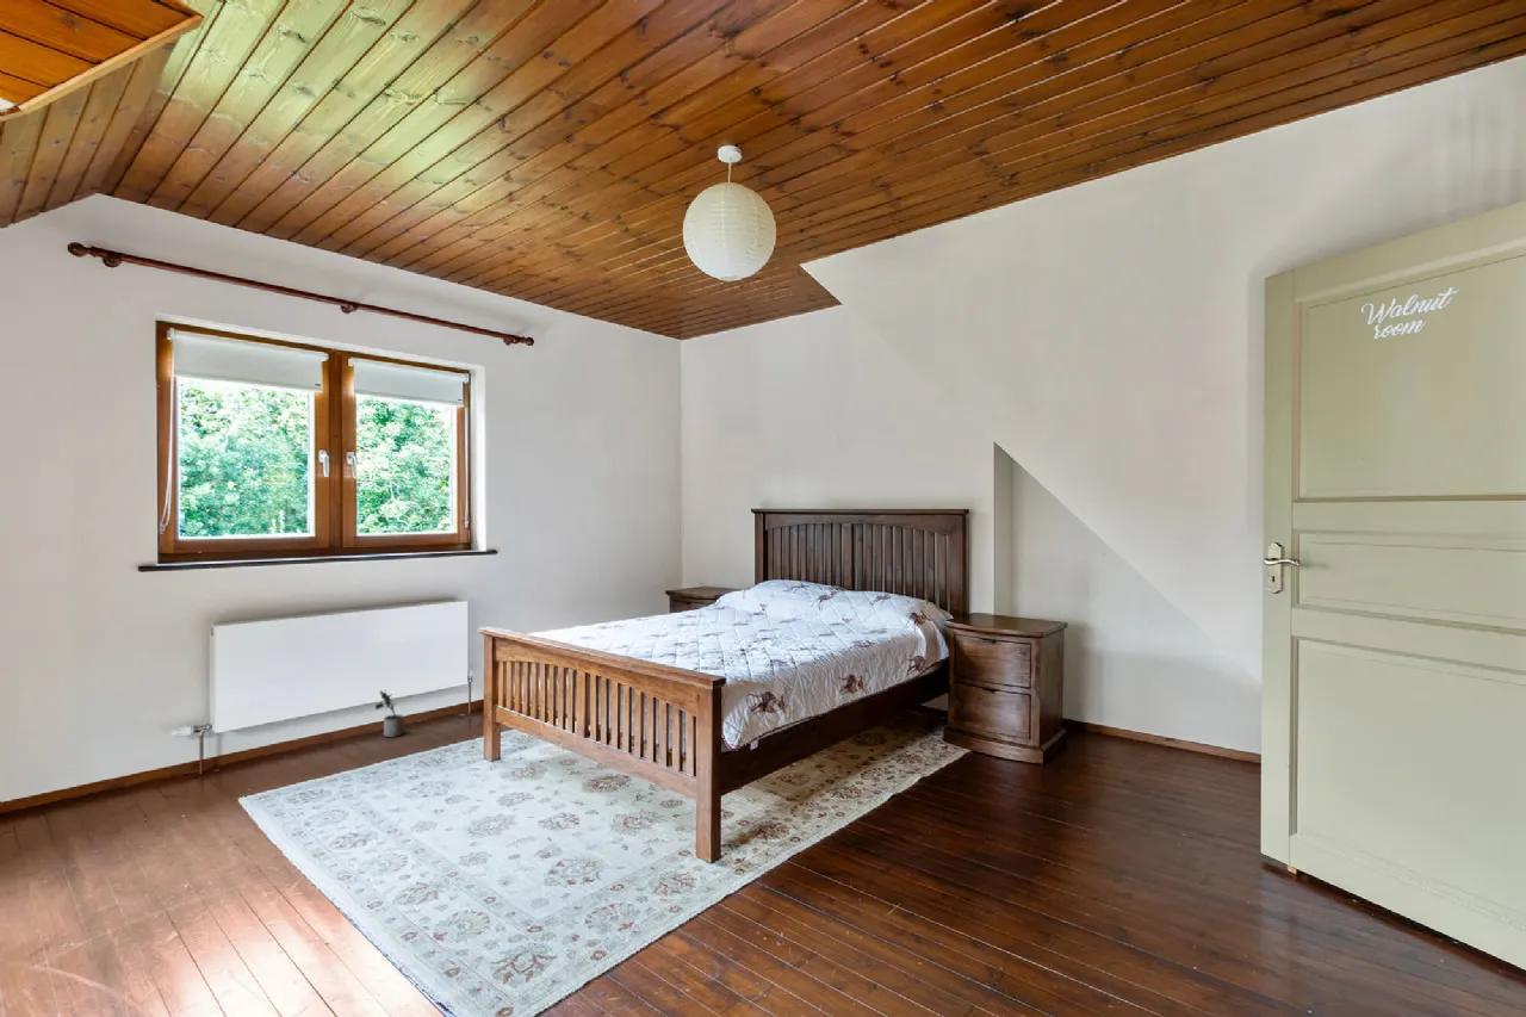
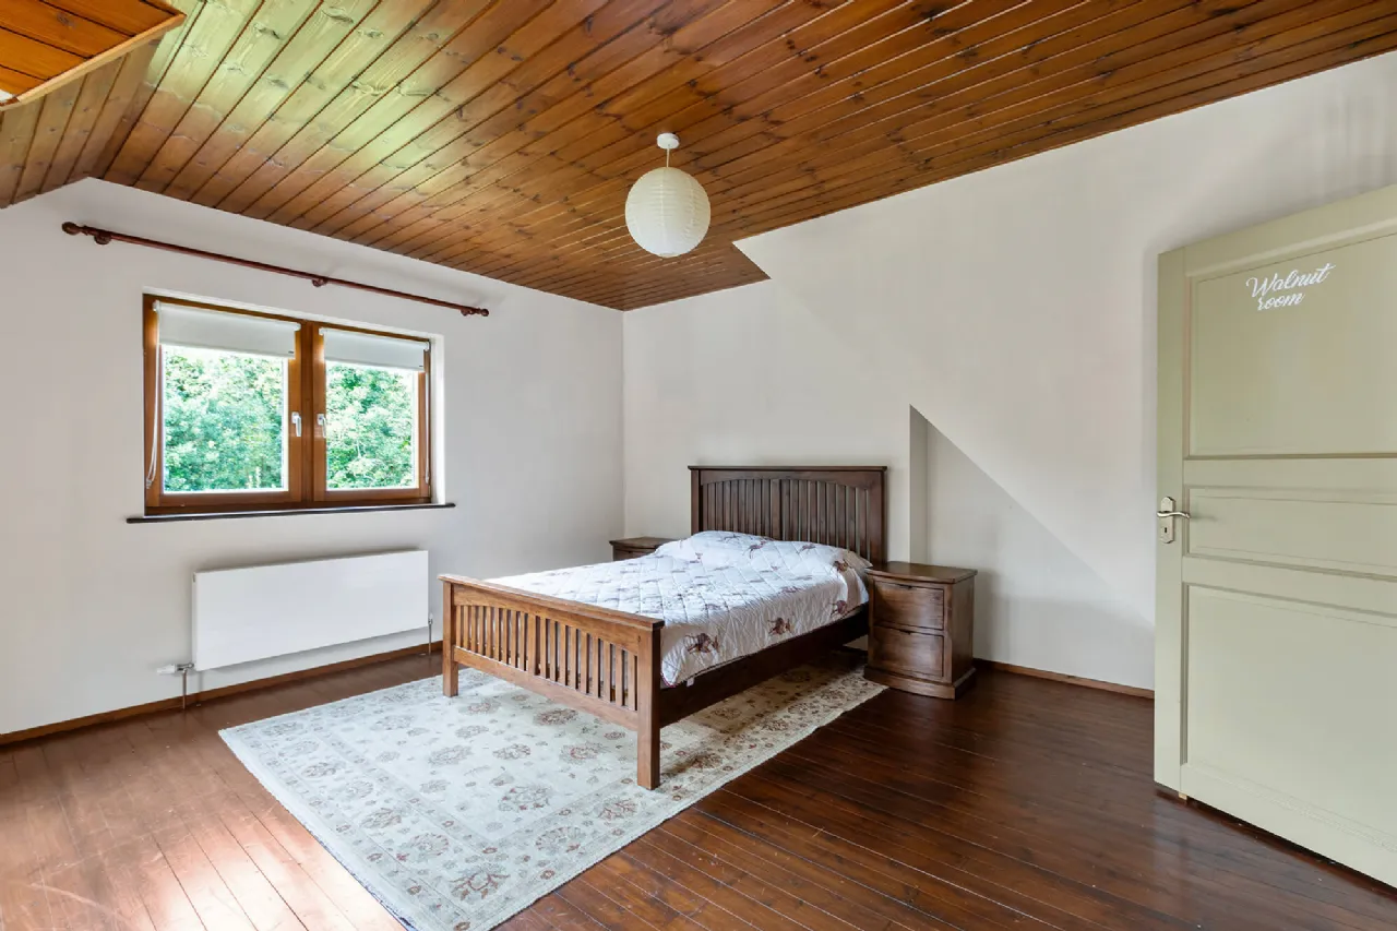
- potted plant [374,690,405,738]
